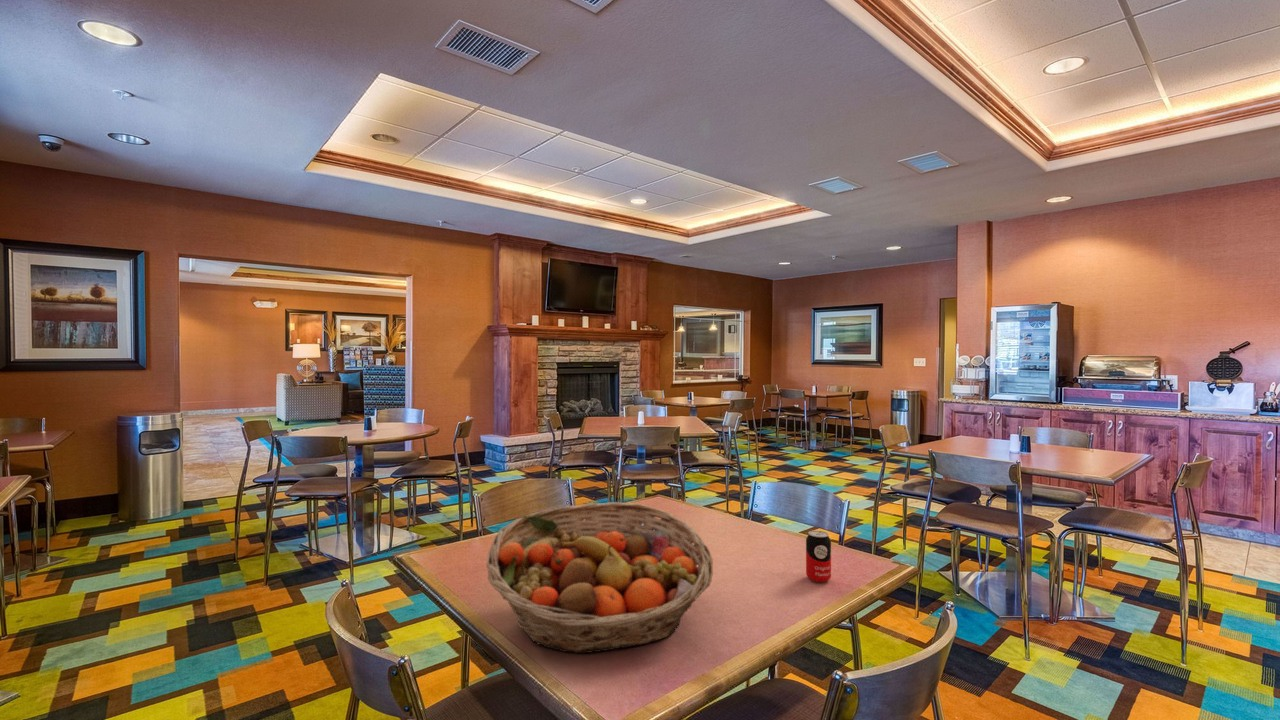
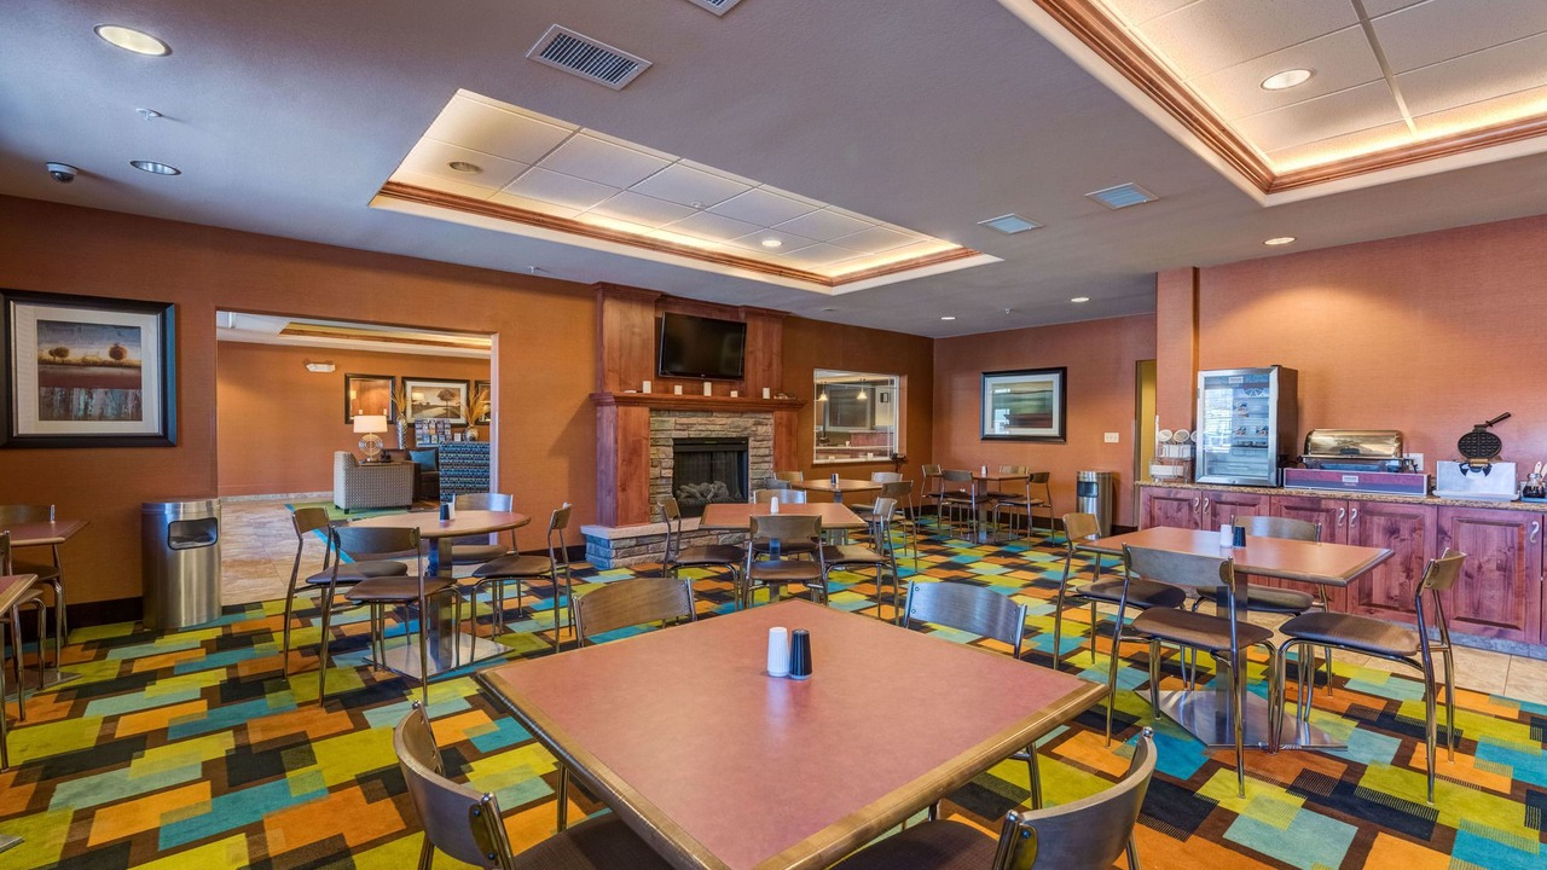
- beverage can [805,530,832,583]
- fruit basket [486,501,714,654]
